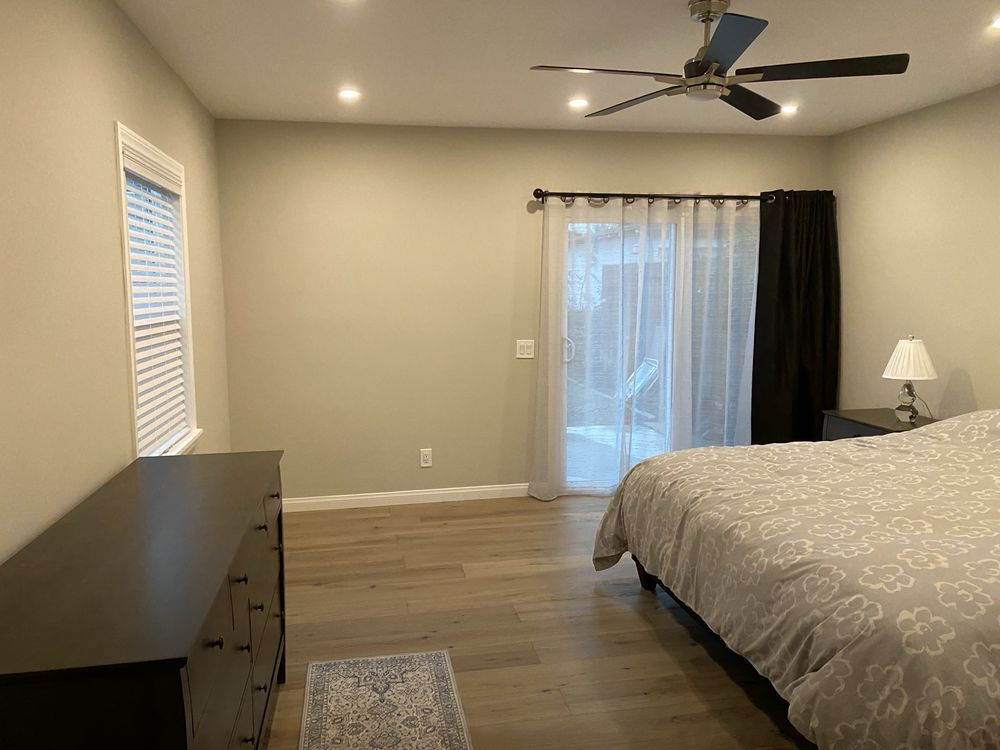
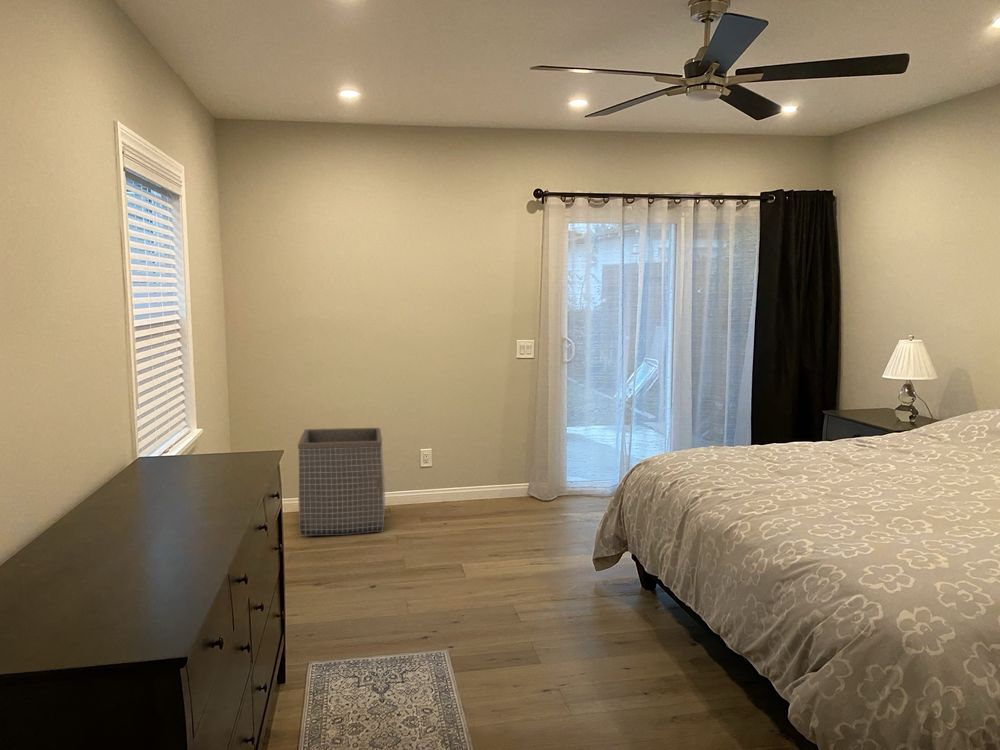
+ laundry basket [297,427,386,536]
